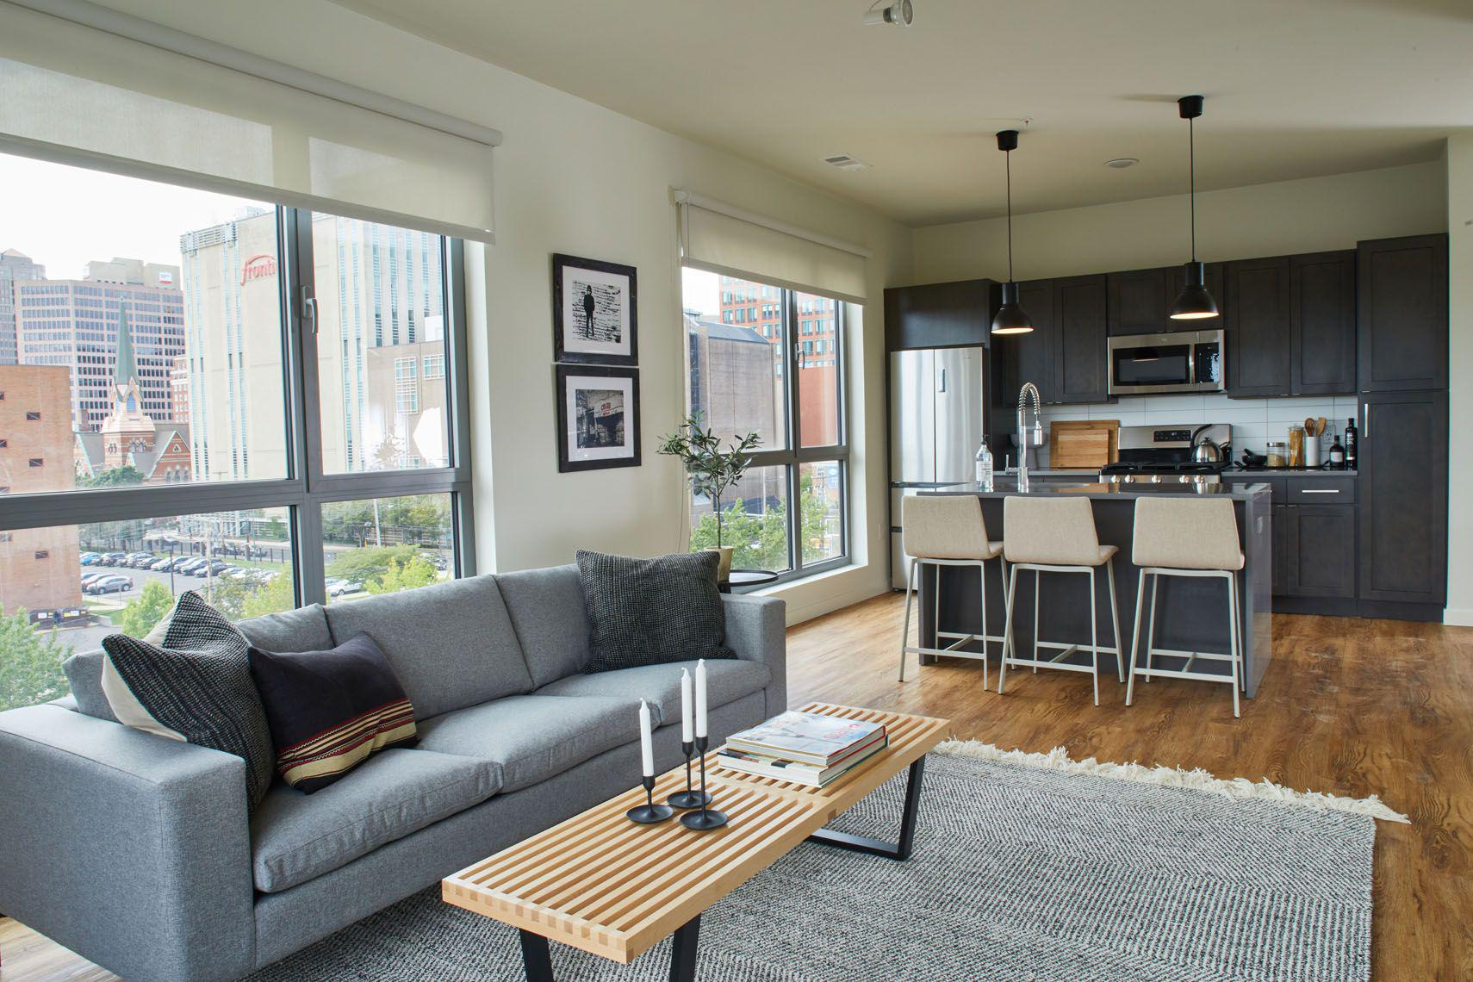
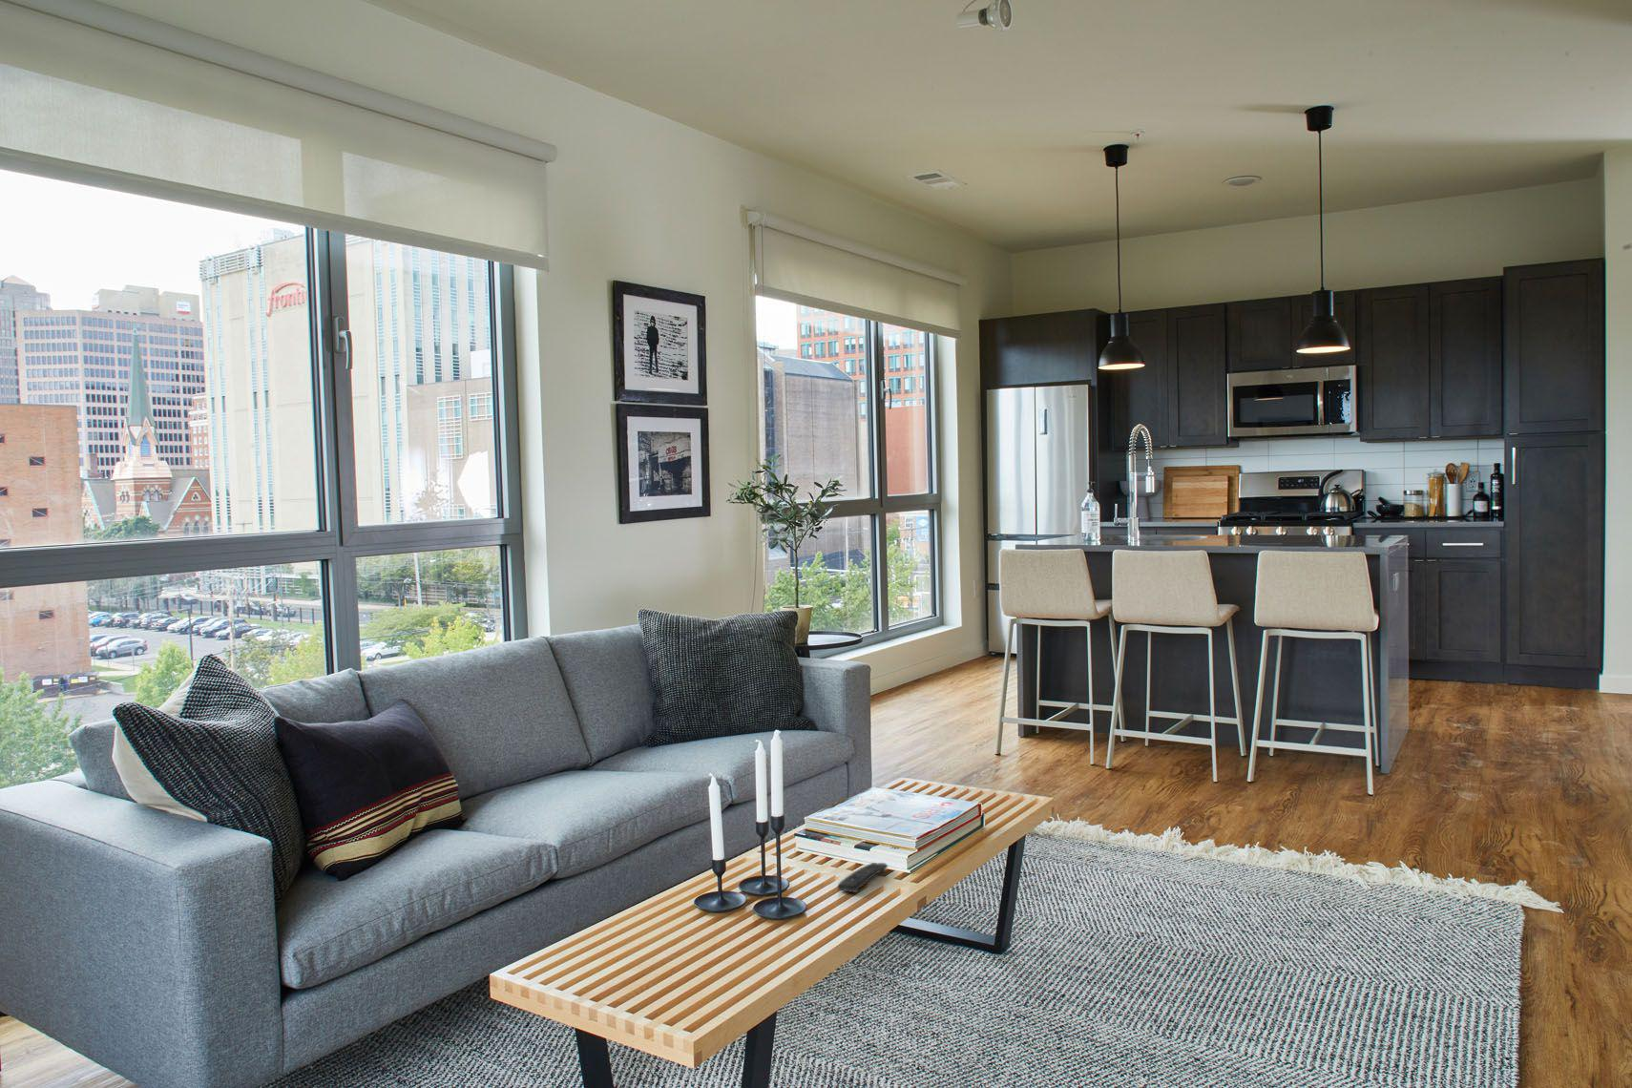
+ remote control [837,862,890,894]
